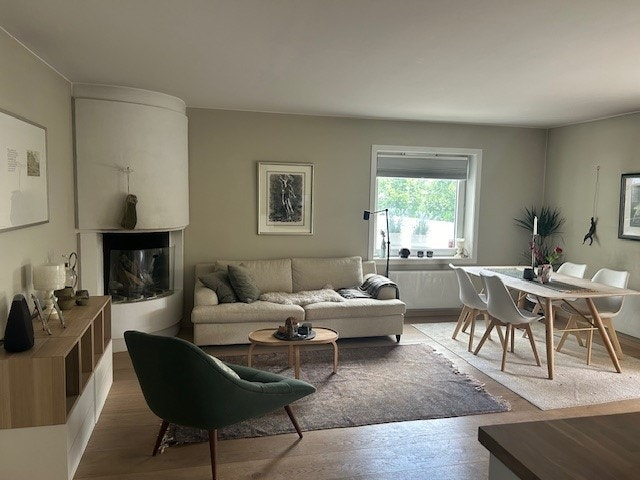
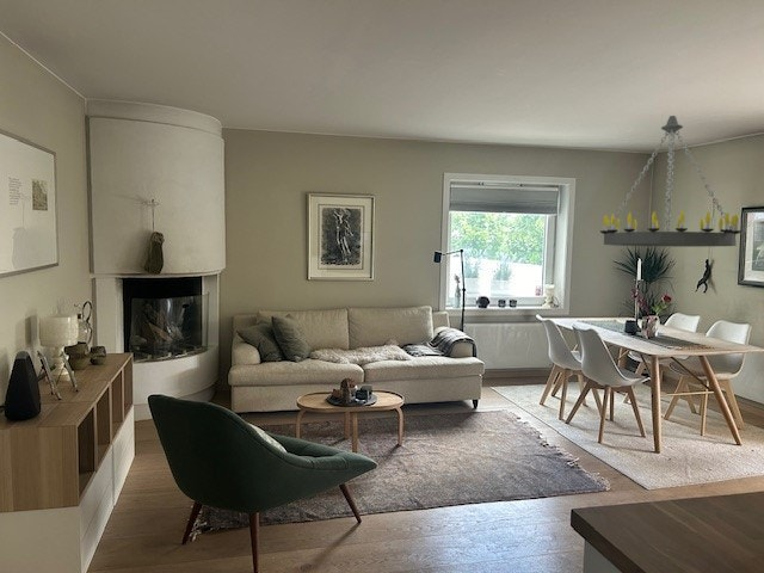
+ chandelier [599,115,743,248]
